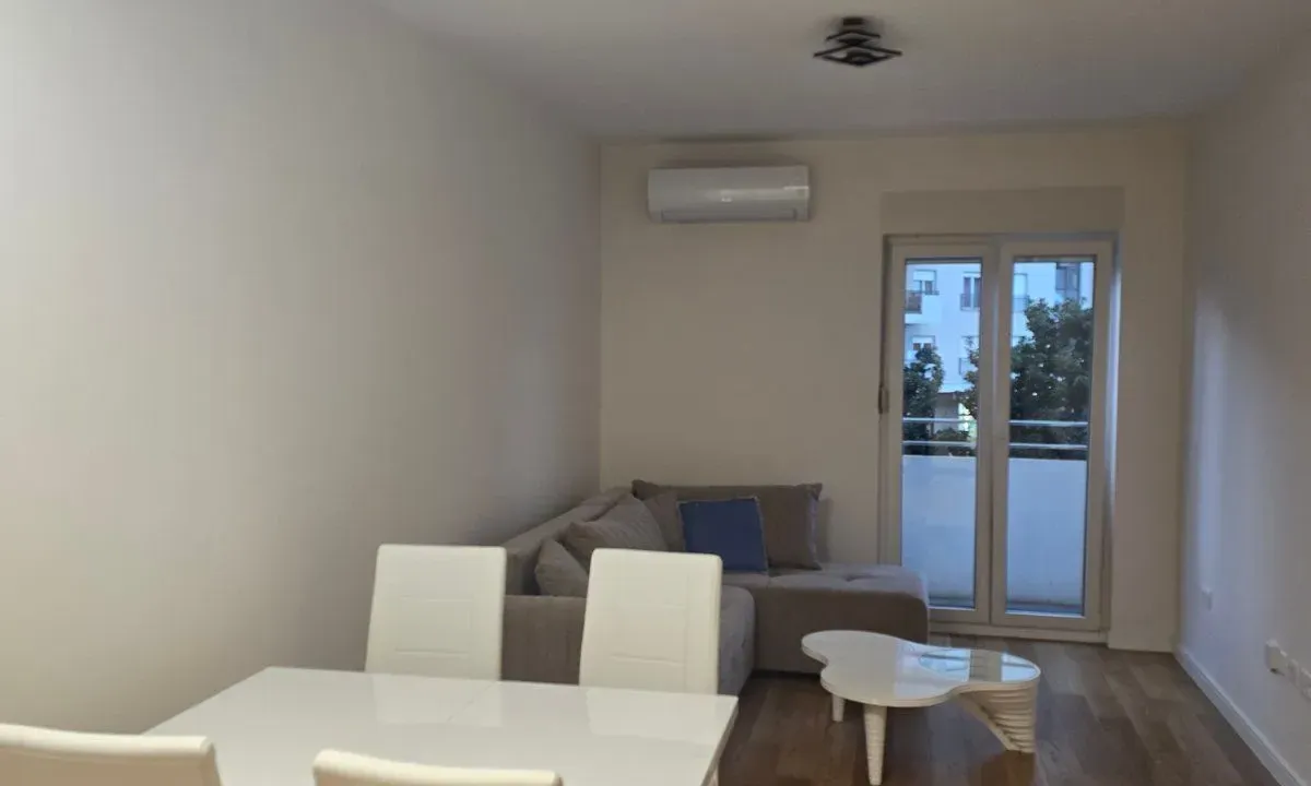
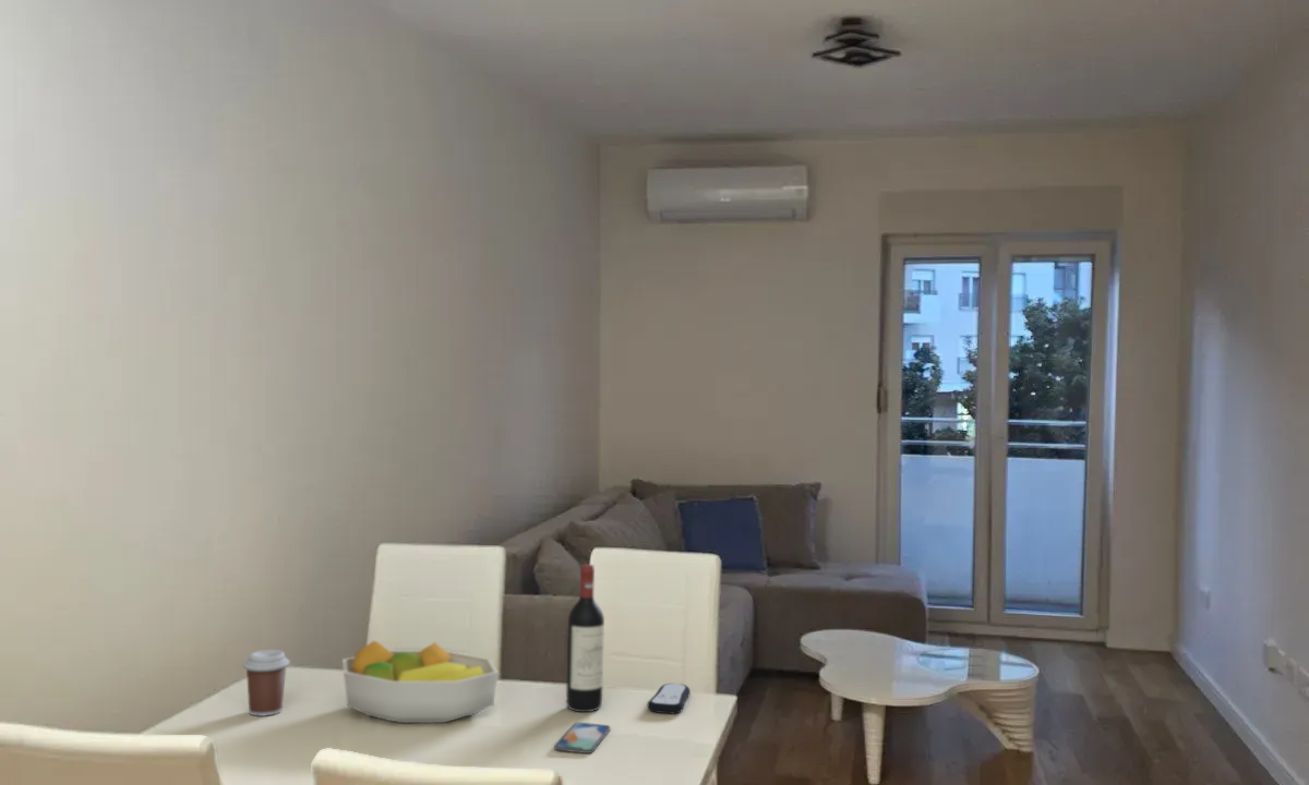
+ wine bottle [565,564,605,713]
+ smartphone [553,722,611,754]
+ fruit bowl [341,640,500,724]
+ coffee cup [242,649,291,717]
+ remote control [647,683,692,715]
